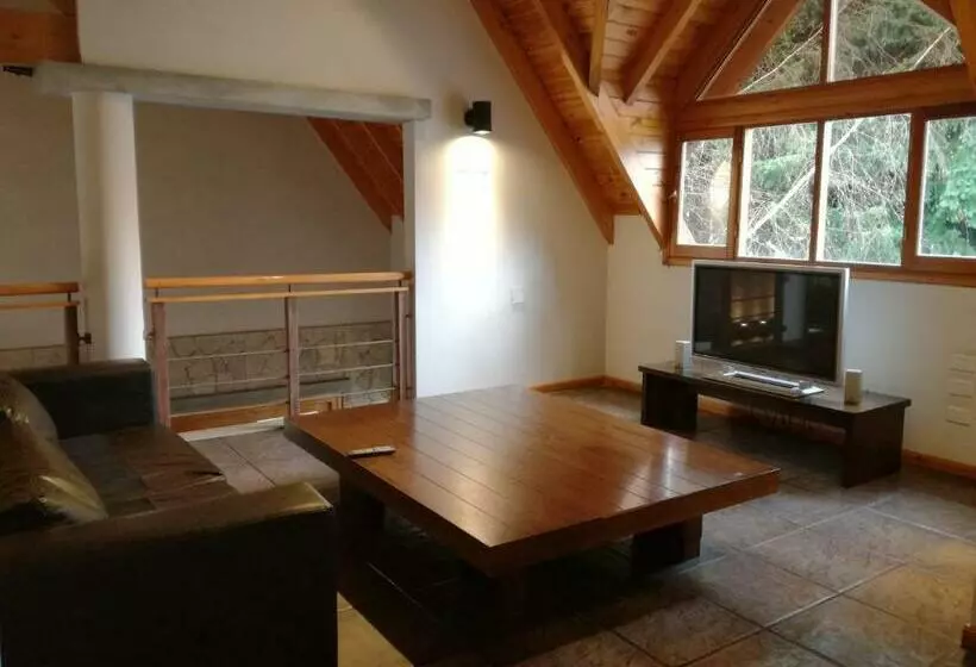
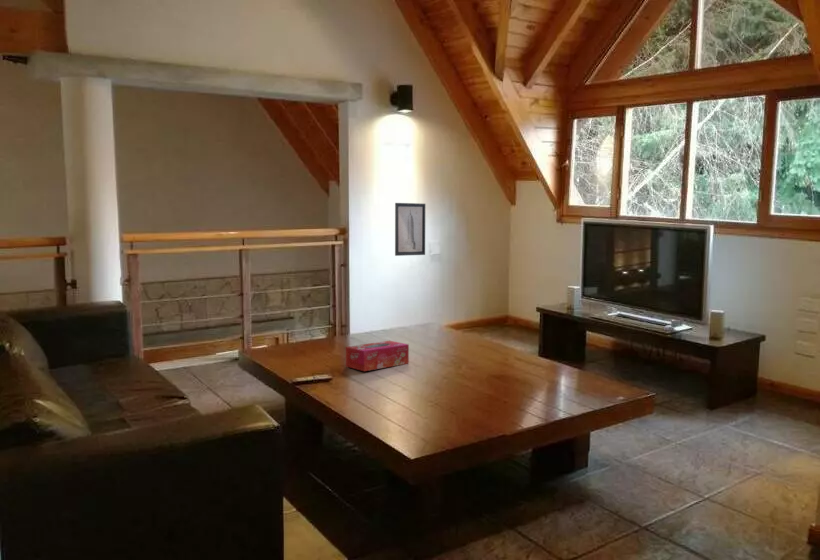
+ wall art [394,202,426,257]
+ tissue box [345,340,410,372]
